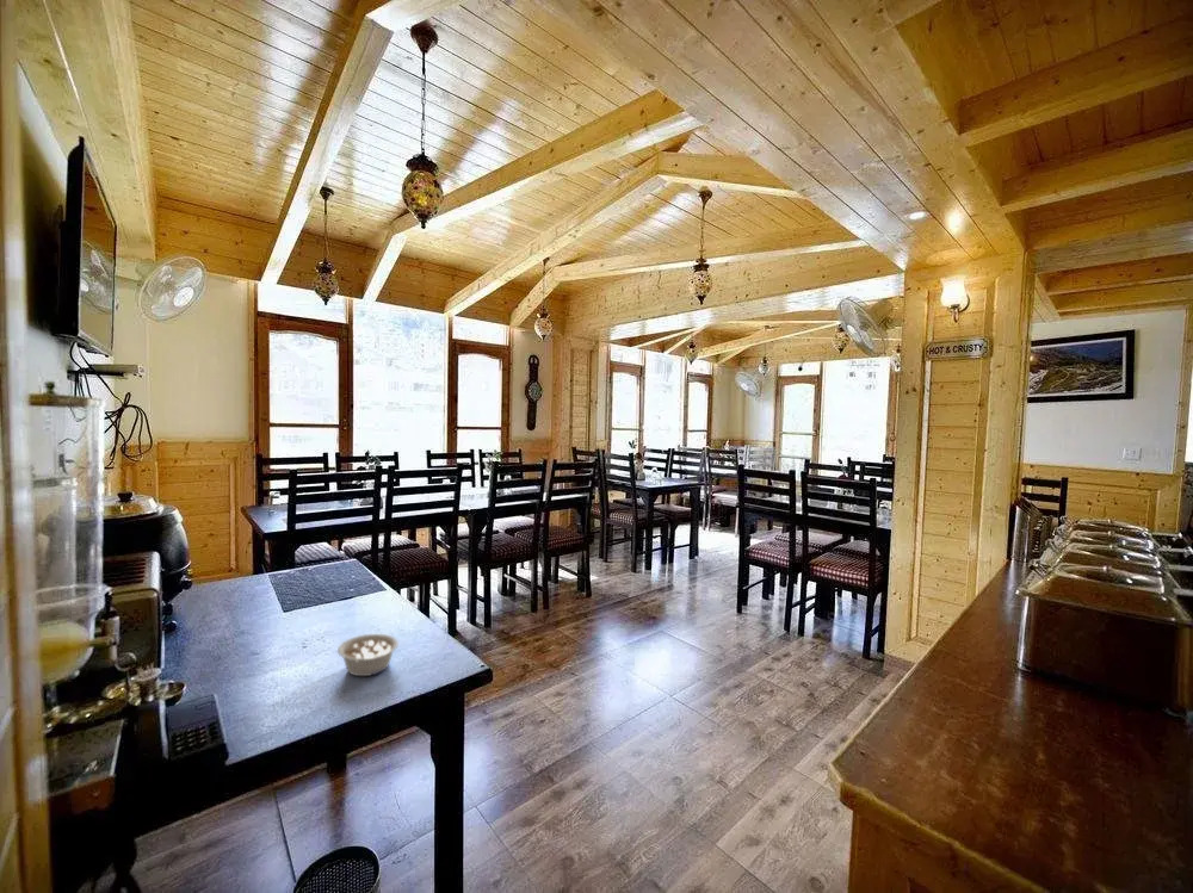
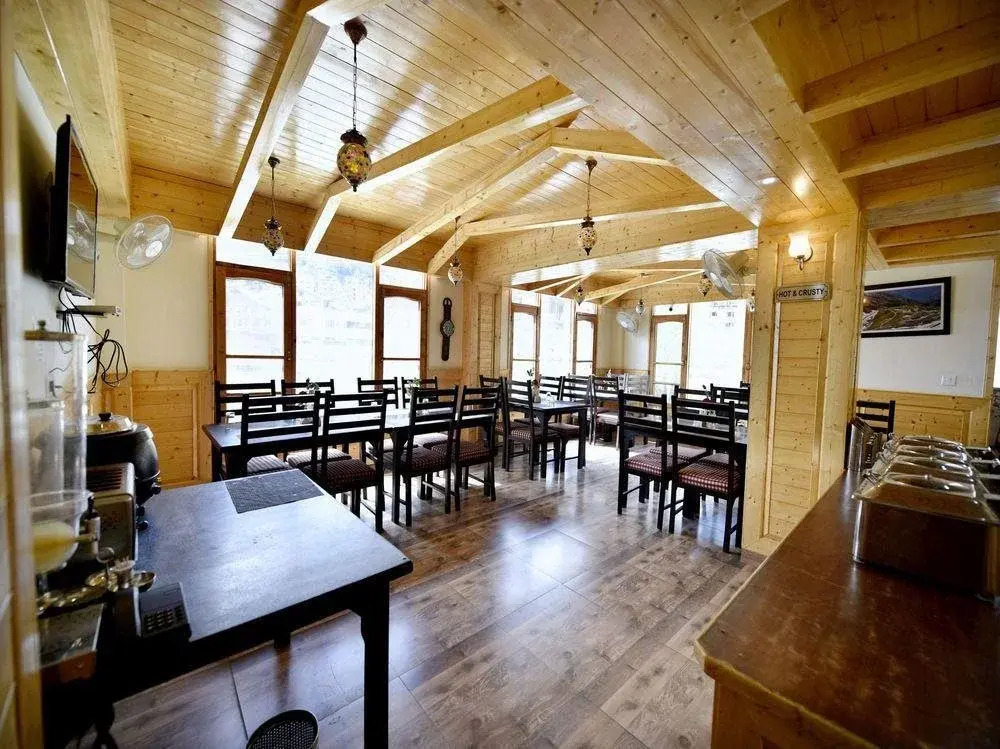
- legume [336,633,400,677]
